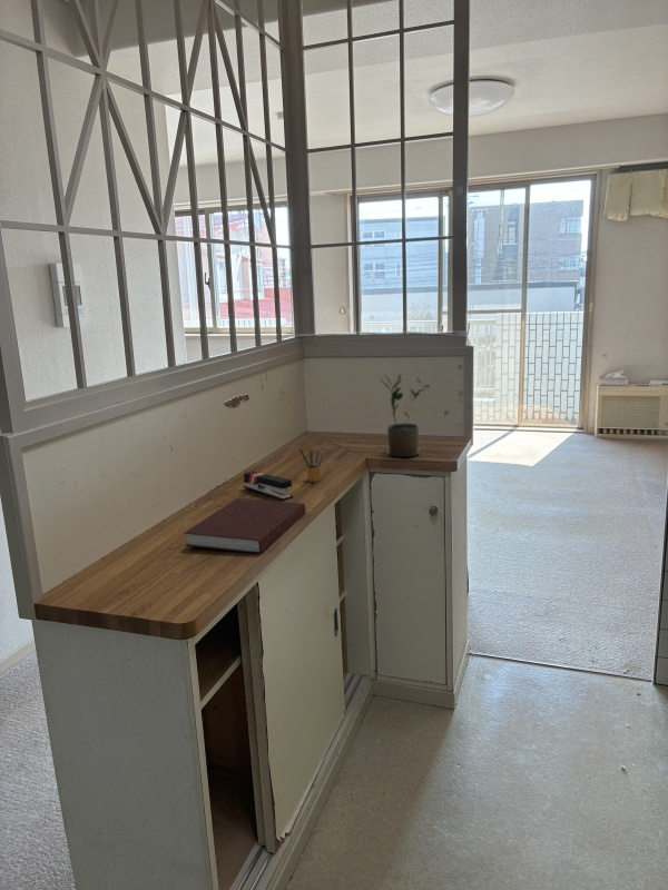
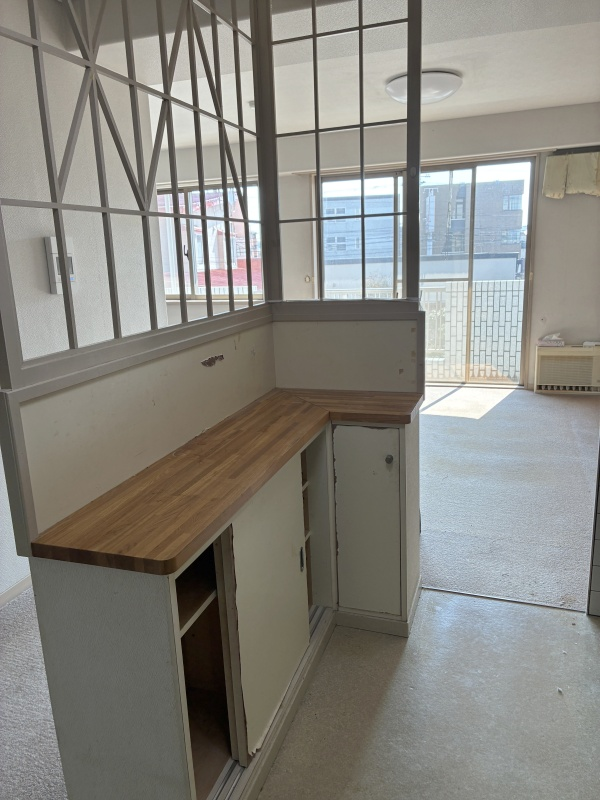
- pencil box [298,446,324,483]
- potted plant [380,373,431,458]
- stapler [243,471,294,502]
- notebook [183,497,306,555]
